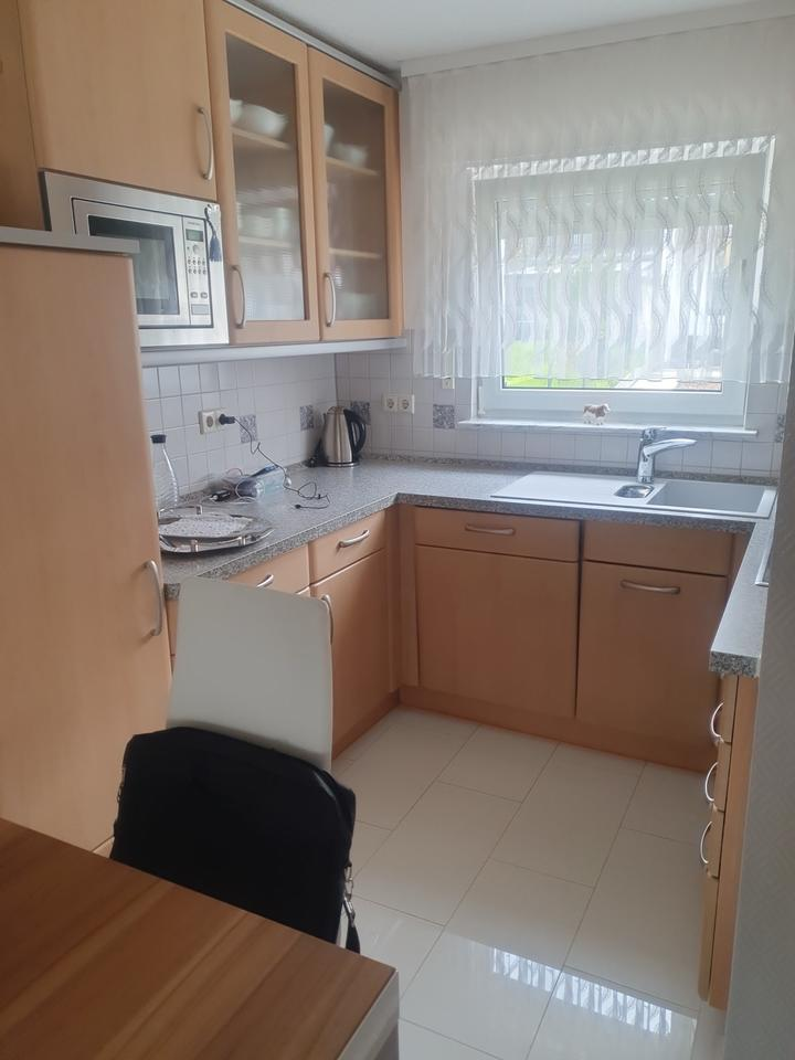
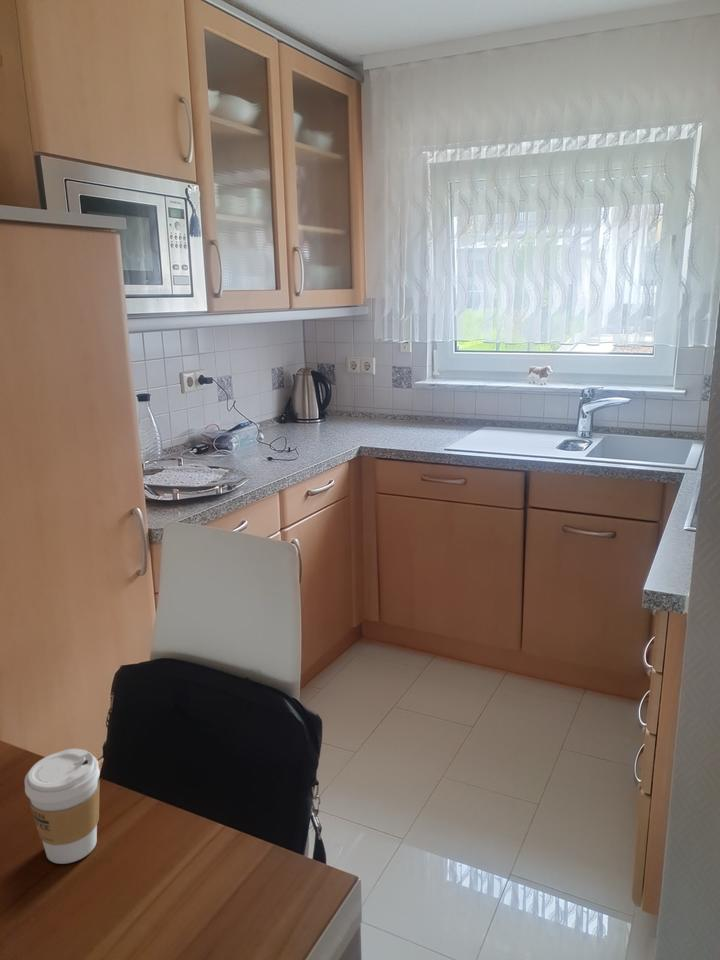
+ coffee cup [23,748,101,865]
